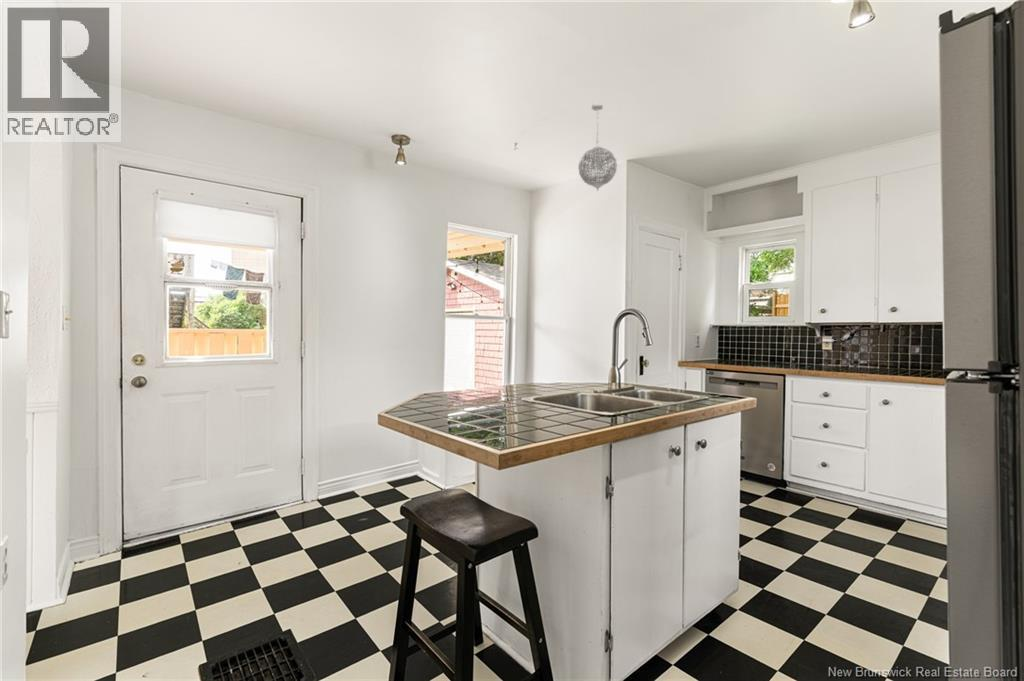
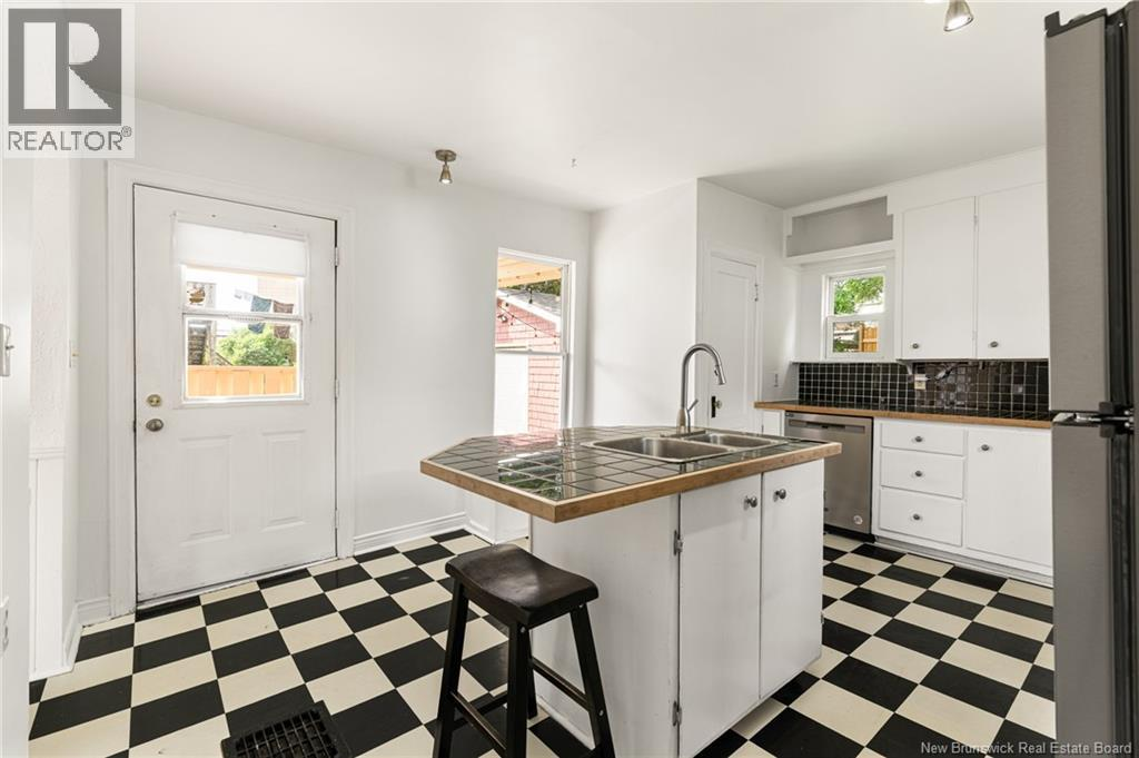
- pendant light [577,101,618,192]
